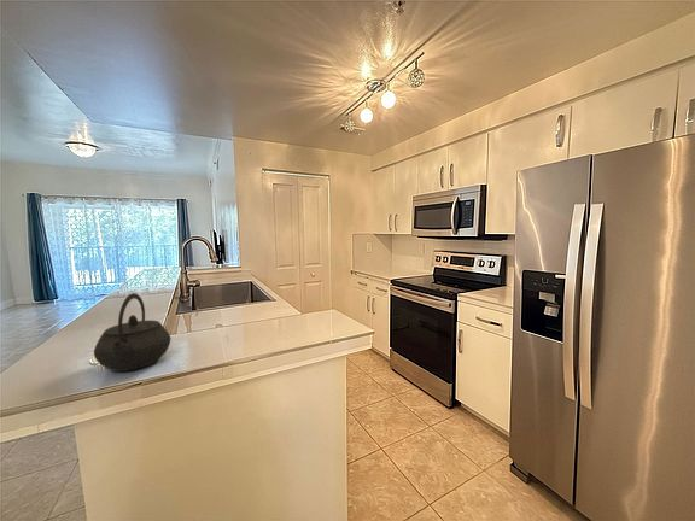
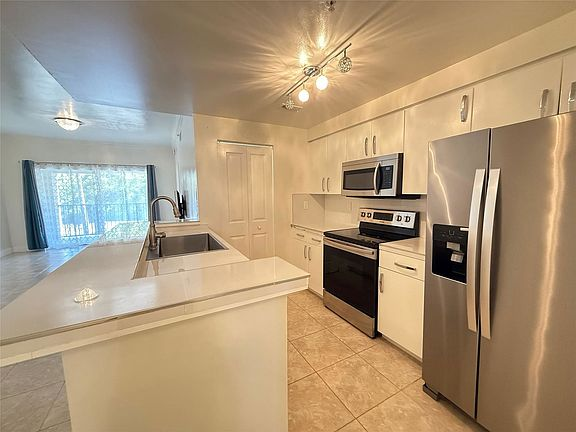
- kettle [93,292,173,373]
